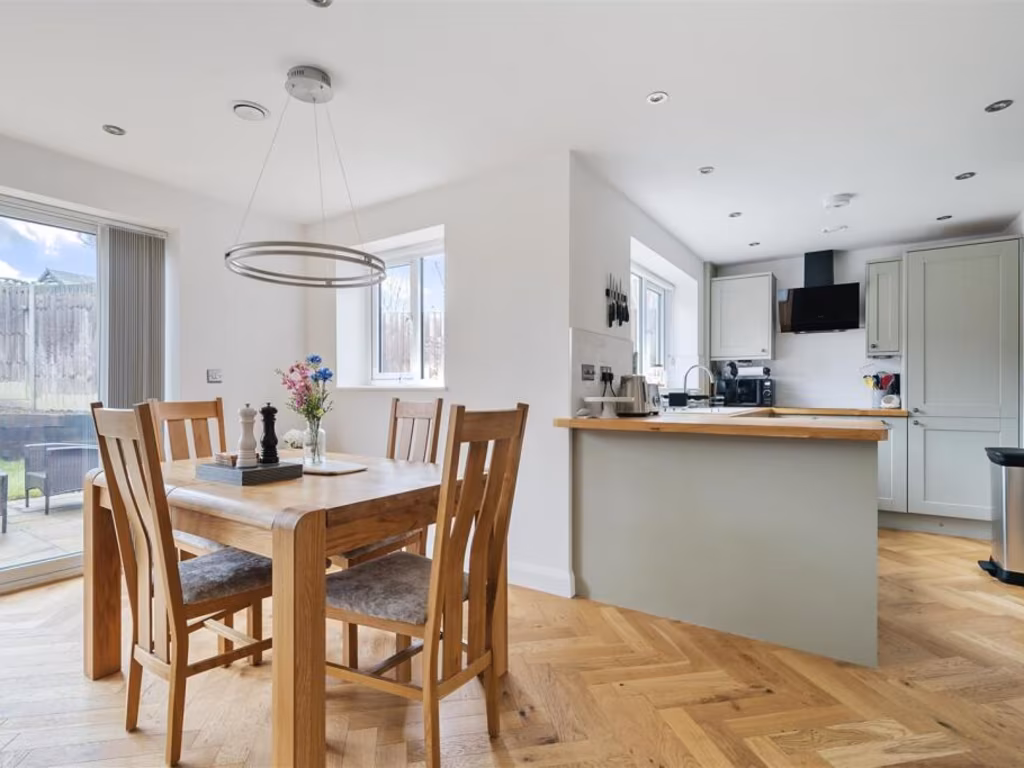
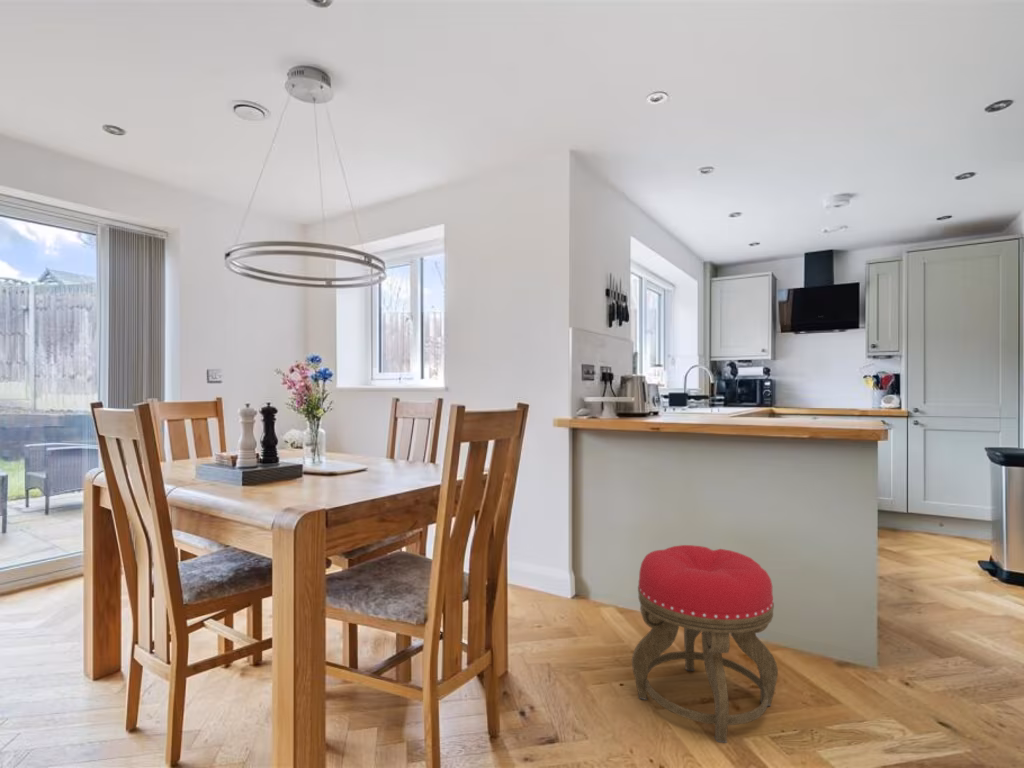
+ stool [631,544,779,743]
